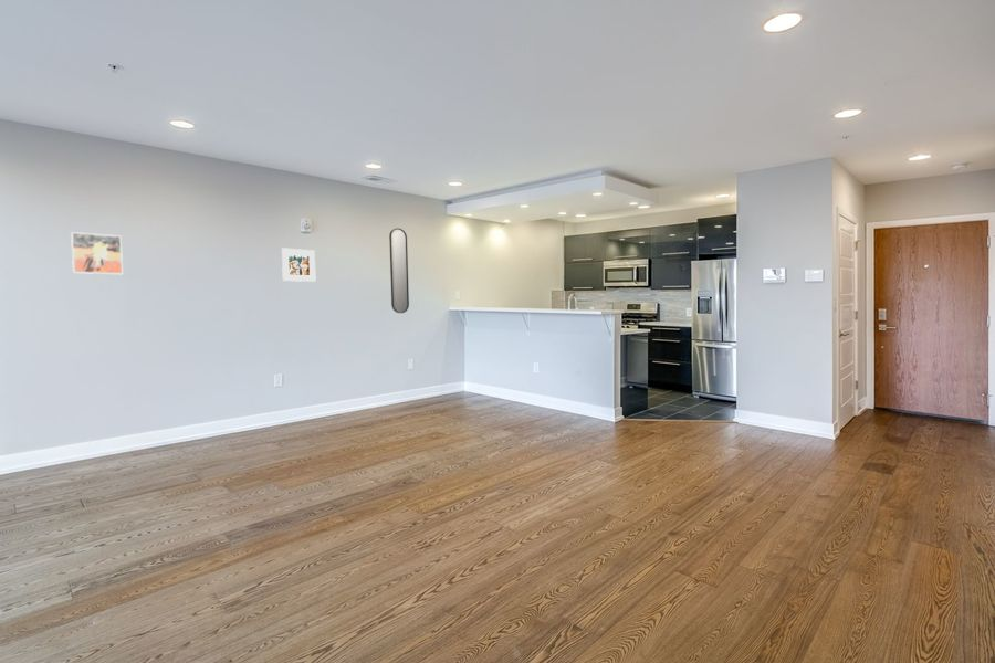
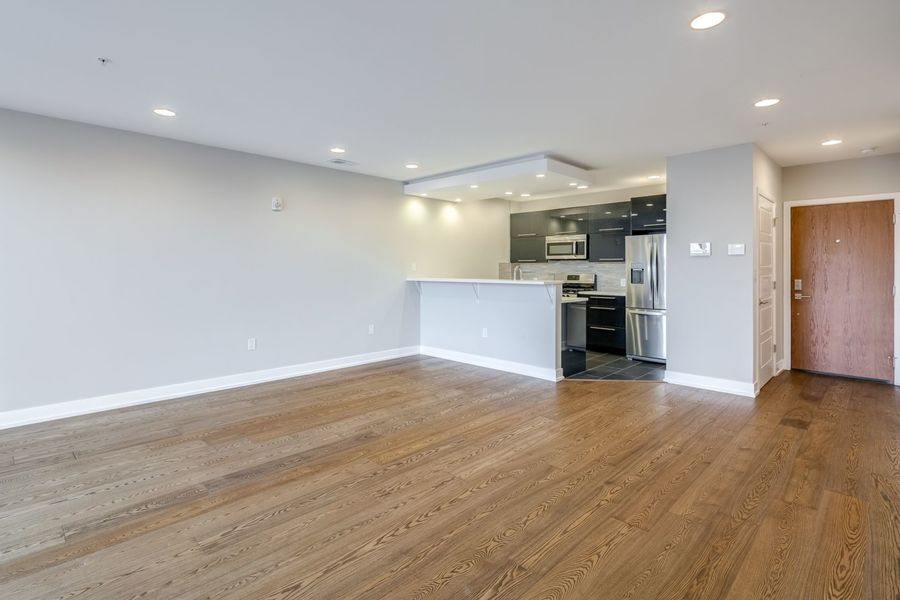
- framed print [281,246,317,283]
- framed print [70,231,124,275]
- home mirror [388,228,410,314]
